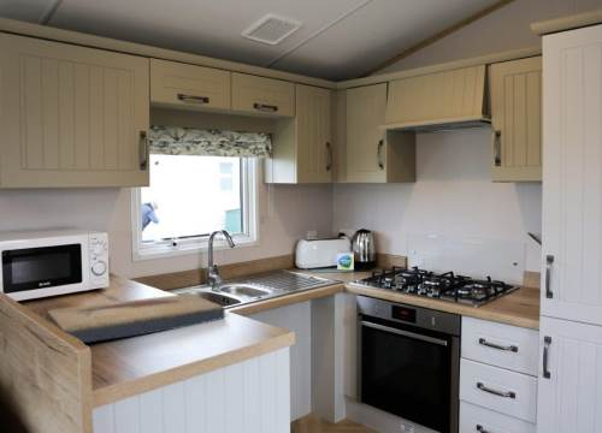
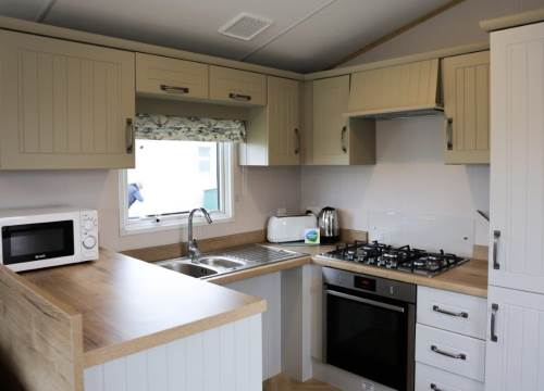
- fish fossil [45,292,226,344]
